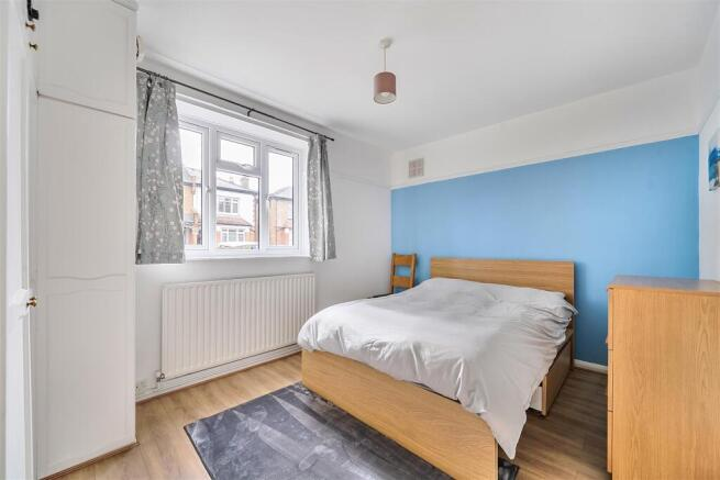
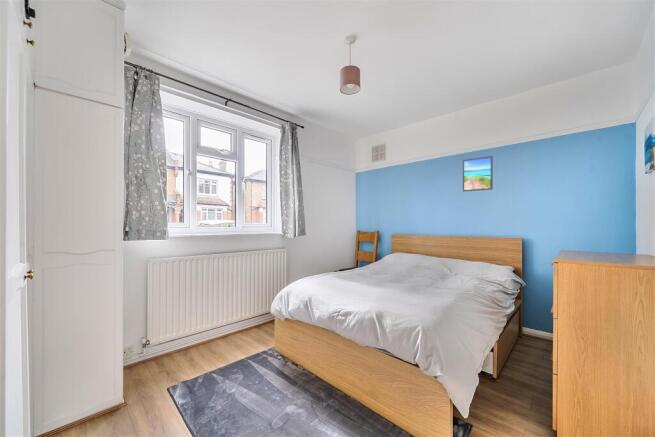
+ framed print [462,155,494,192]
